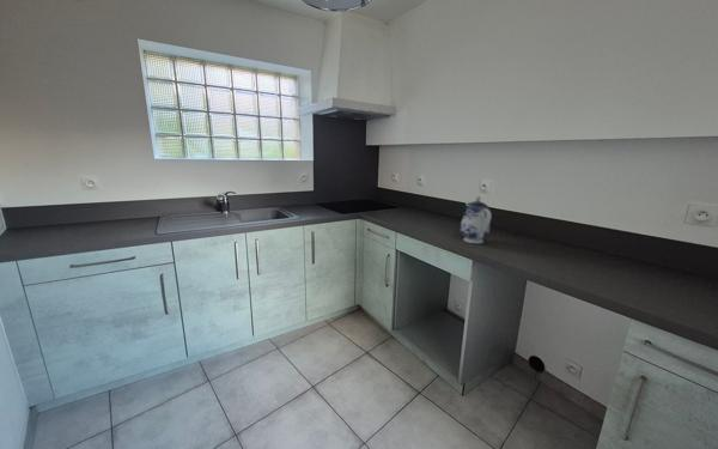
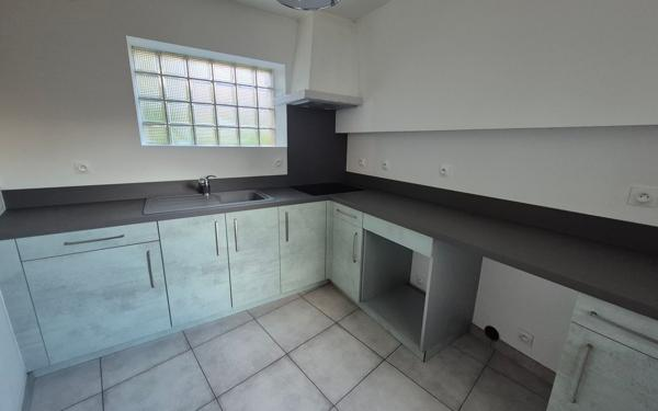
- teapot [458,194,492,244]
